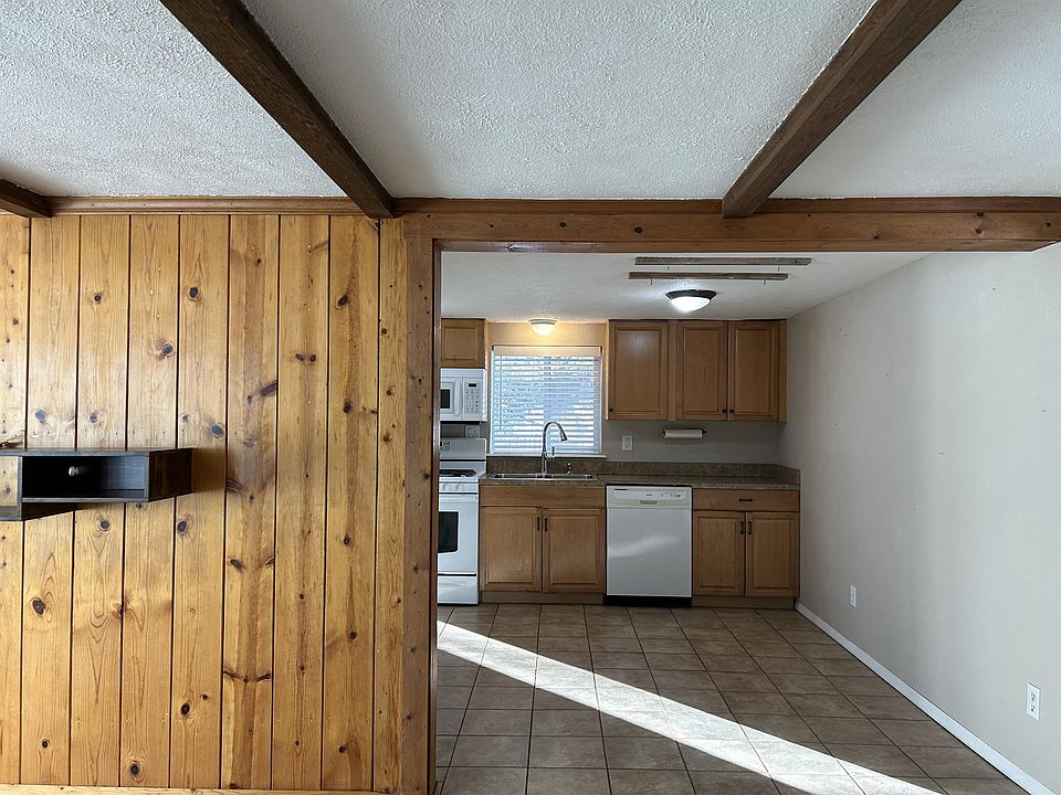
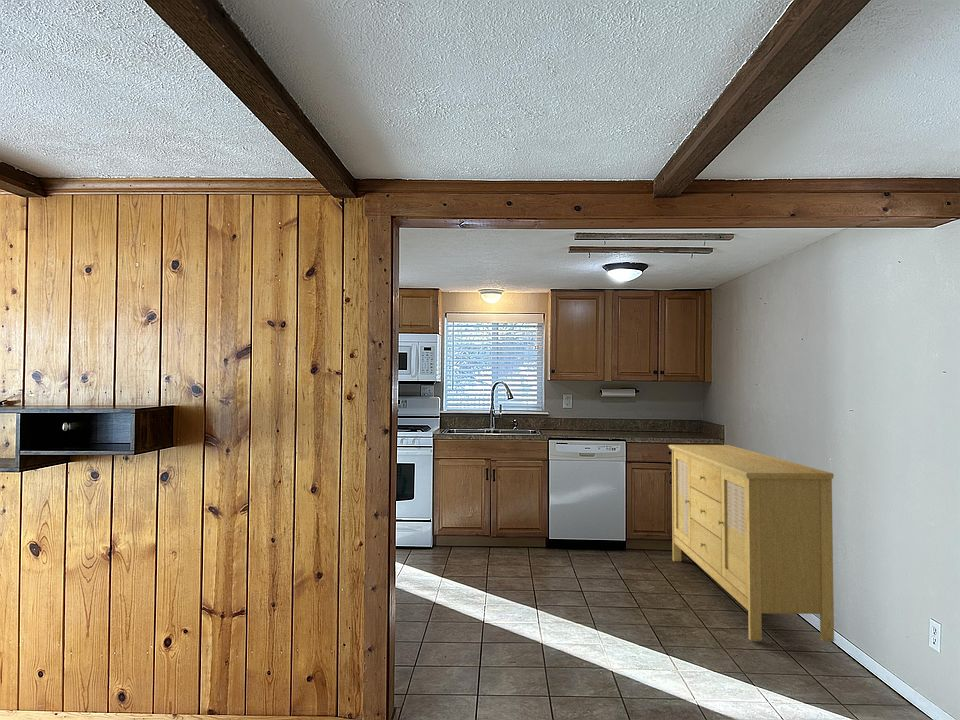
+ sideboard [667,444,835,642]
